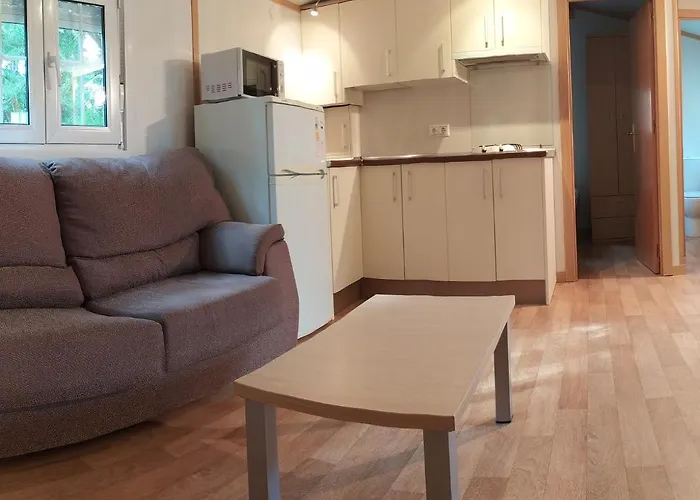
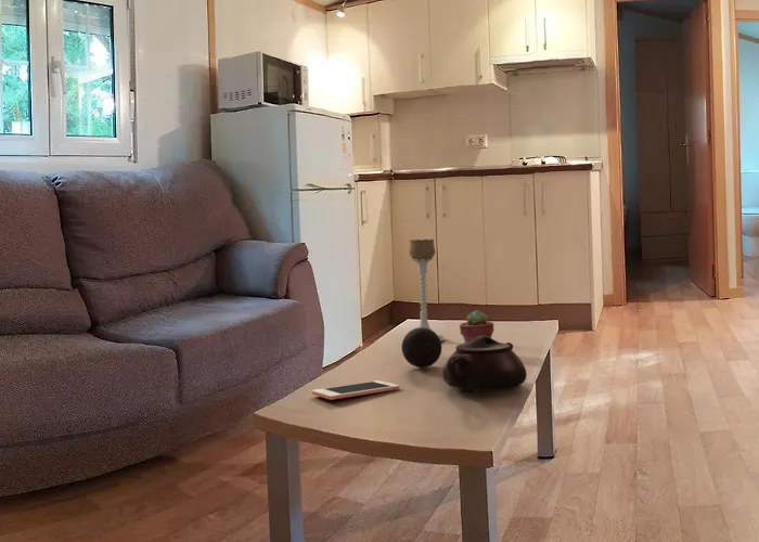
+ cell phone [311,379,400,401]
+ decorative ball [401,326,442,369]
+ teapot [441,336,528,393]
+ potted succulent [459,309,496,344]
+ candle holder [408,238,447,343]
